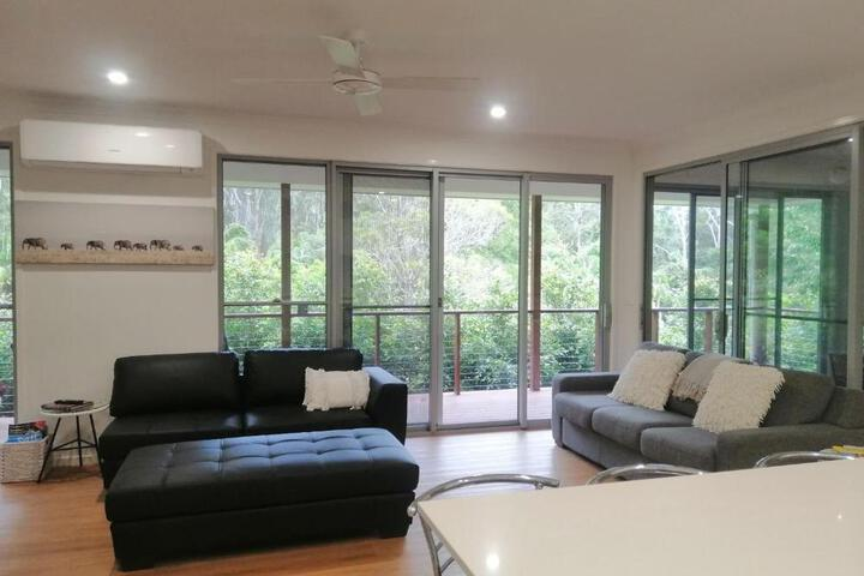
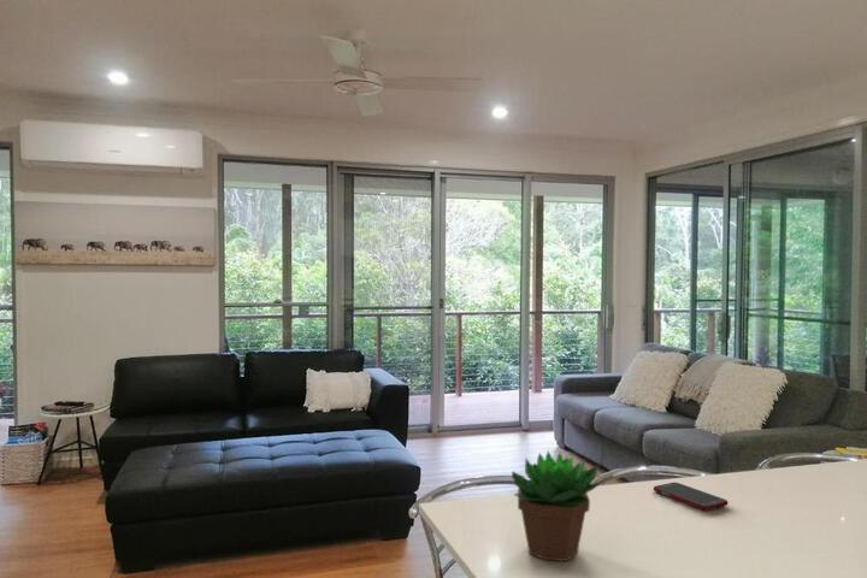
+ succulent plant [511,448,607,562]
+ cell phone [653,482,729,512]
